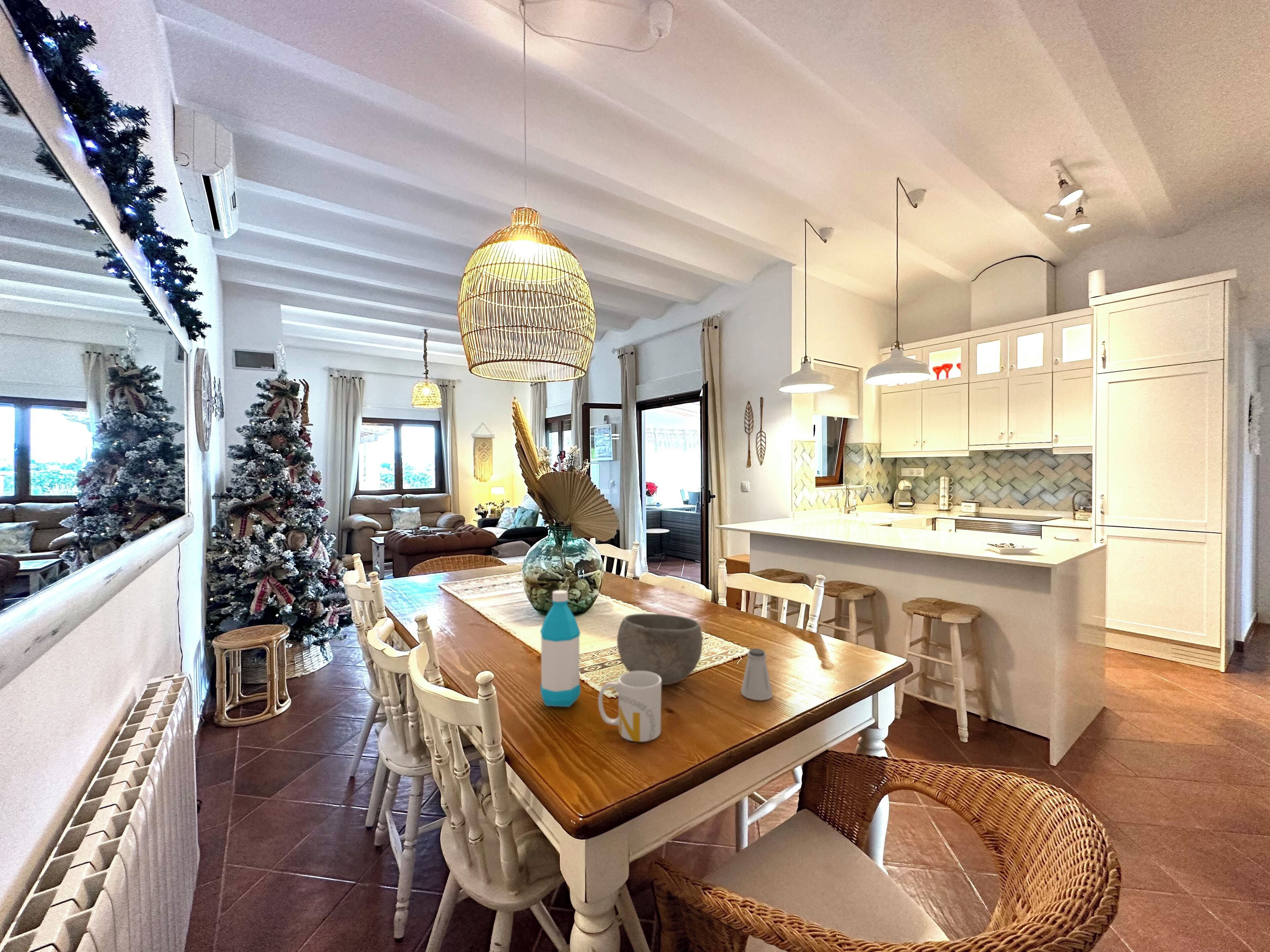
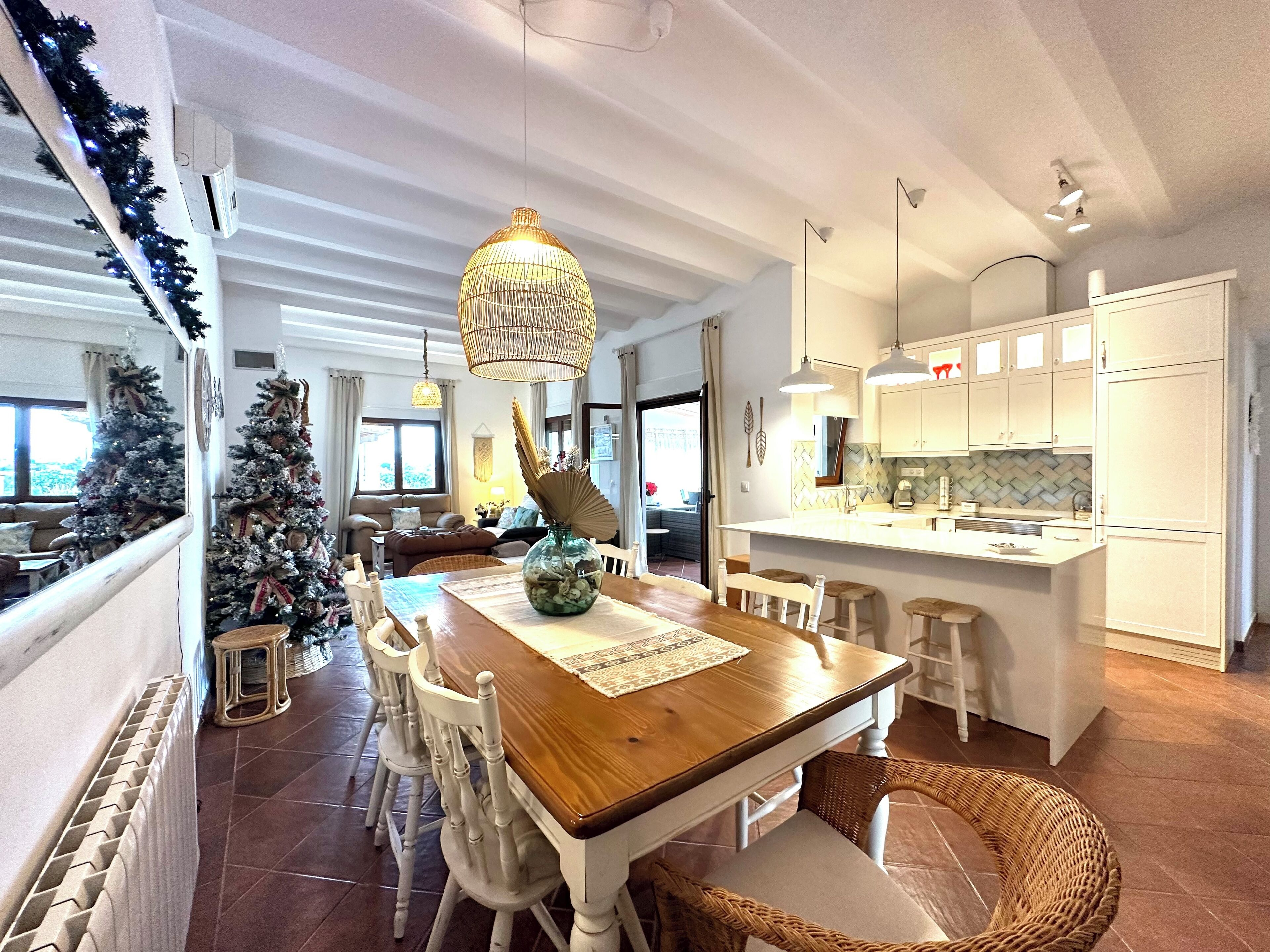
- mug [598,671,662,742]
- saltshaker [741,648,773,701]
- water bottle [540,590,581,707]
- bowl [617,613,703,685]
